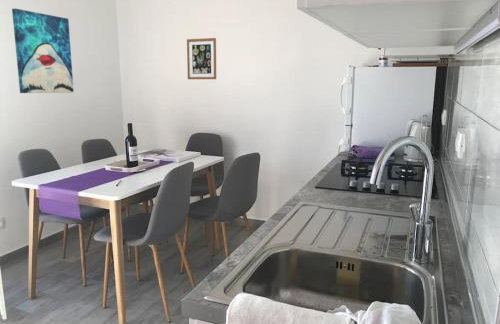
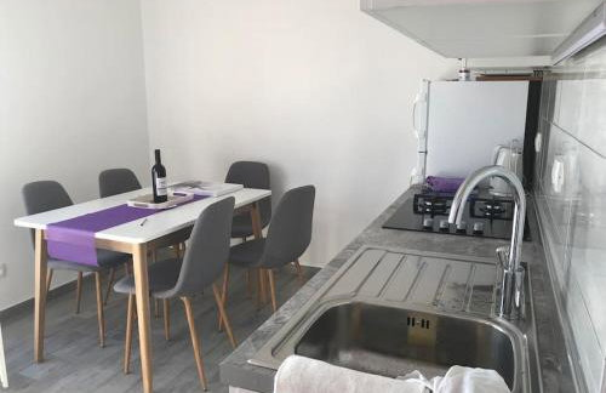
- wall art [11,7,75,94]
- wall art [186,37,217,80]
